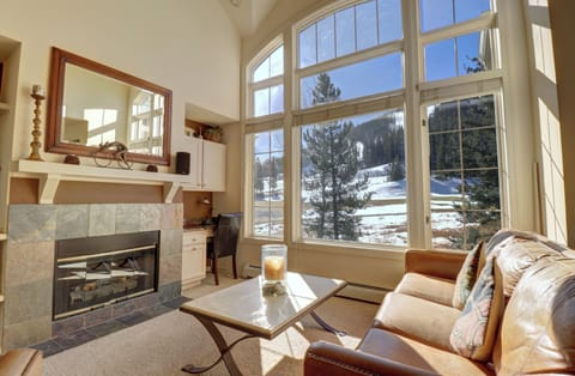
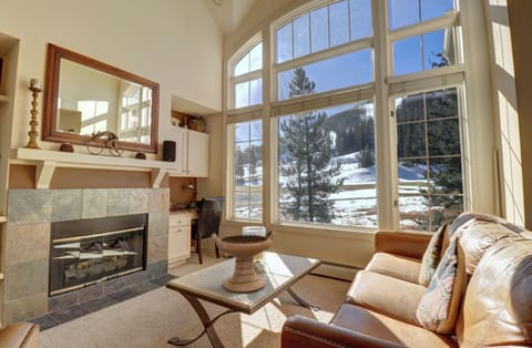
+ decorative bowl [211,229,277,293]
